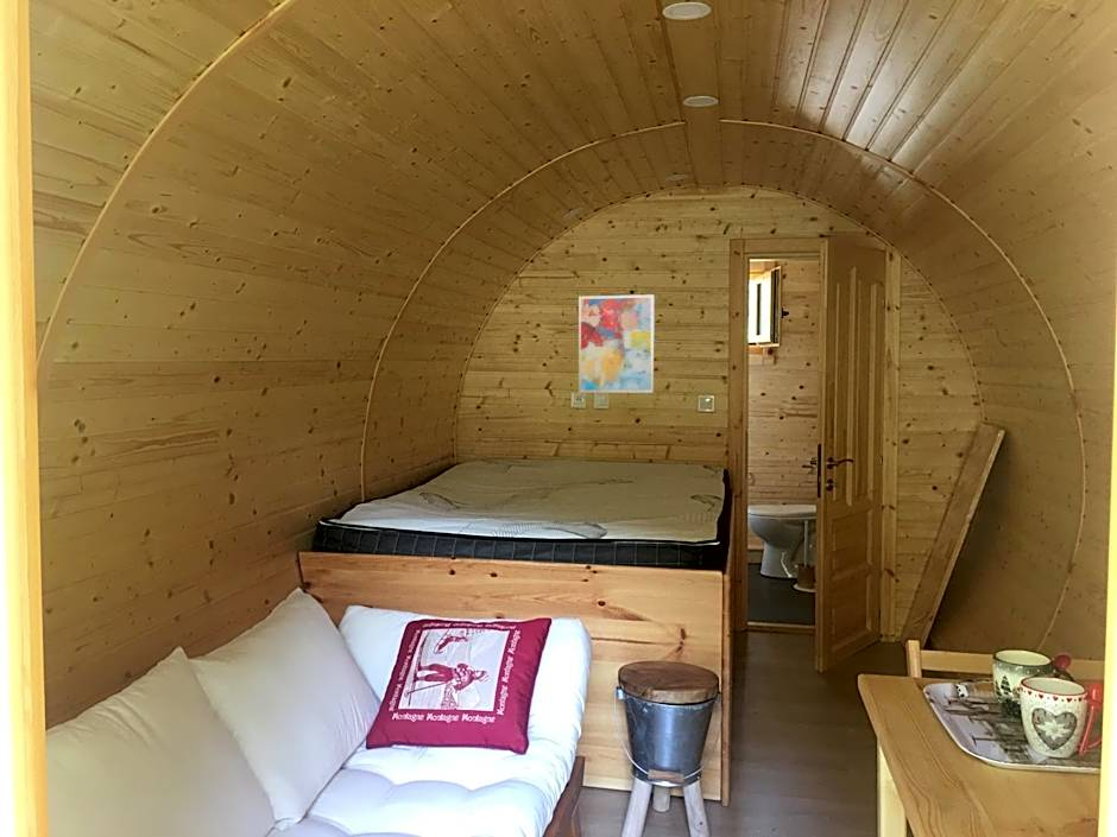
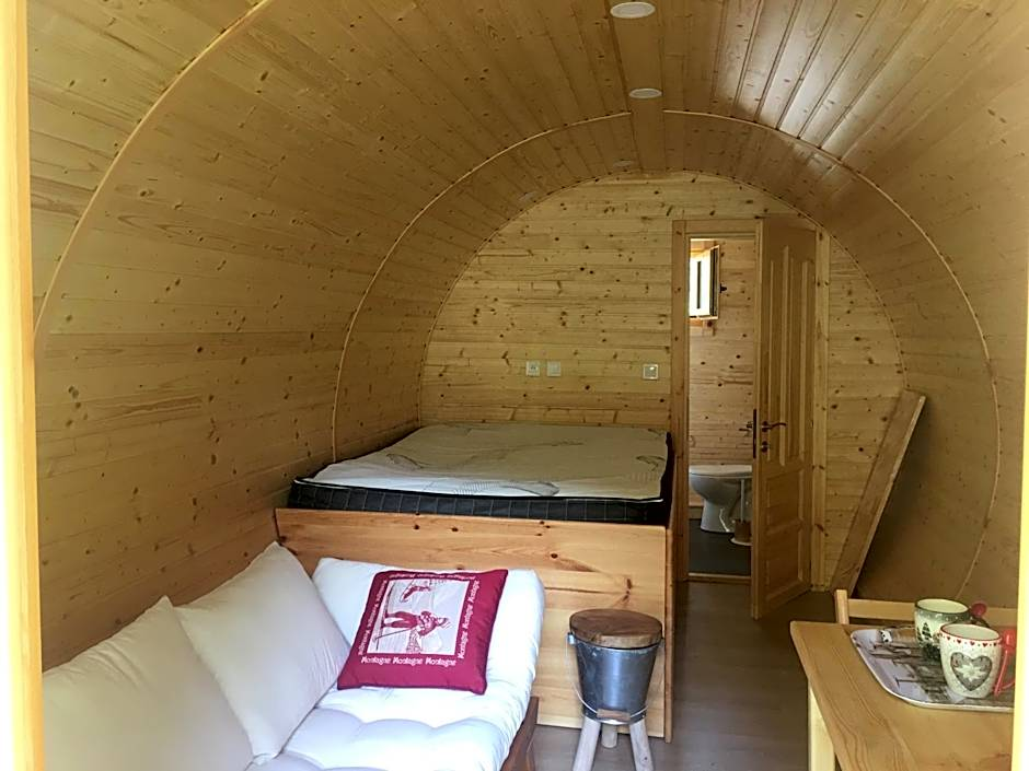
- wall art [578,293,655,394]
